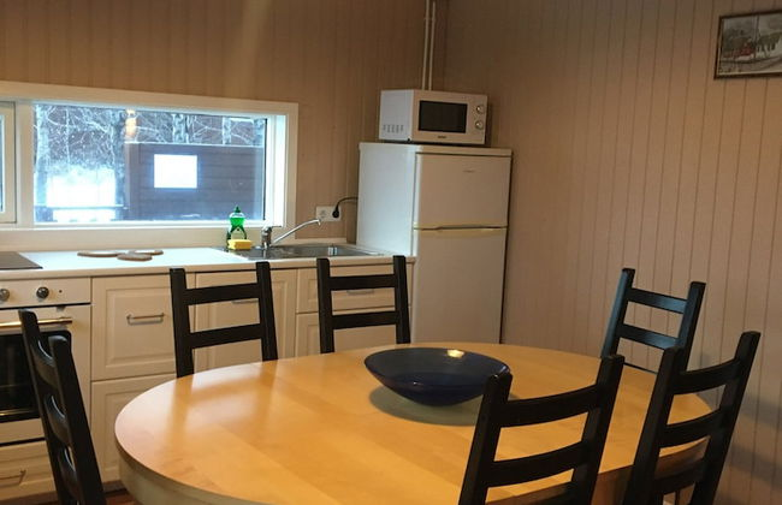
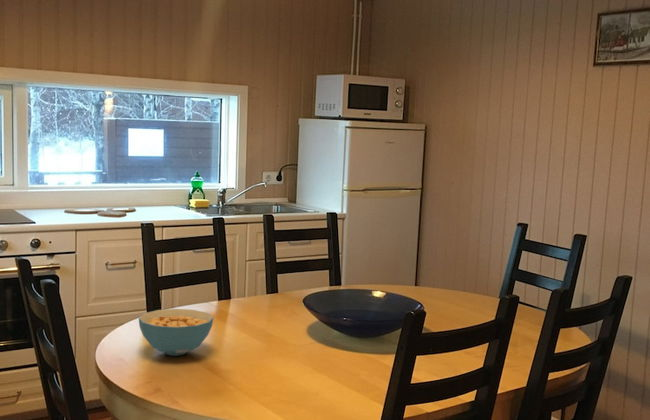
+ cereal bowl [138,308,214,357]
